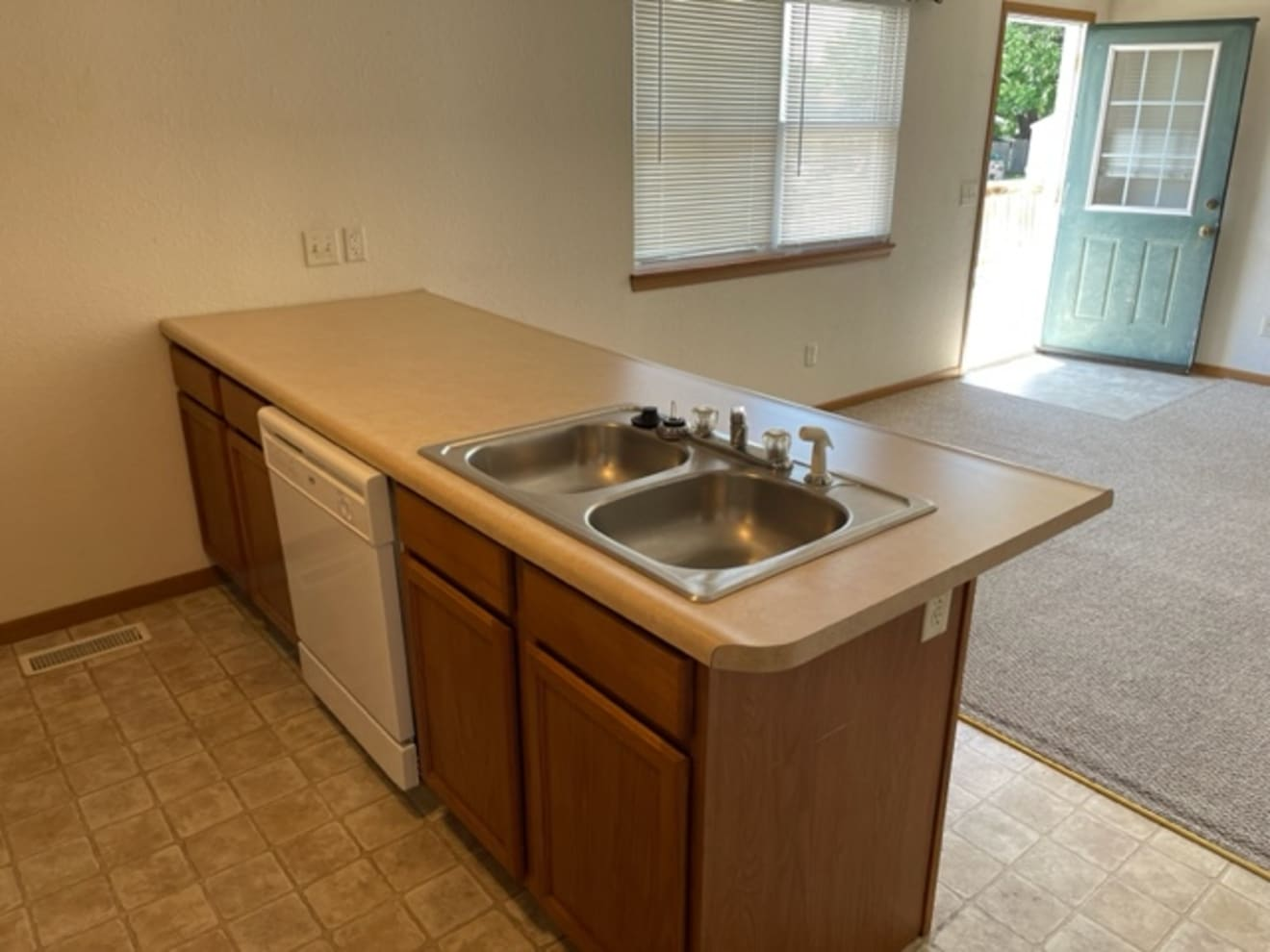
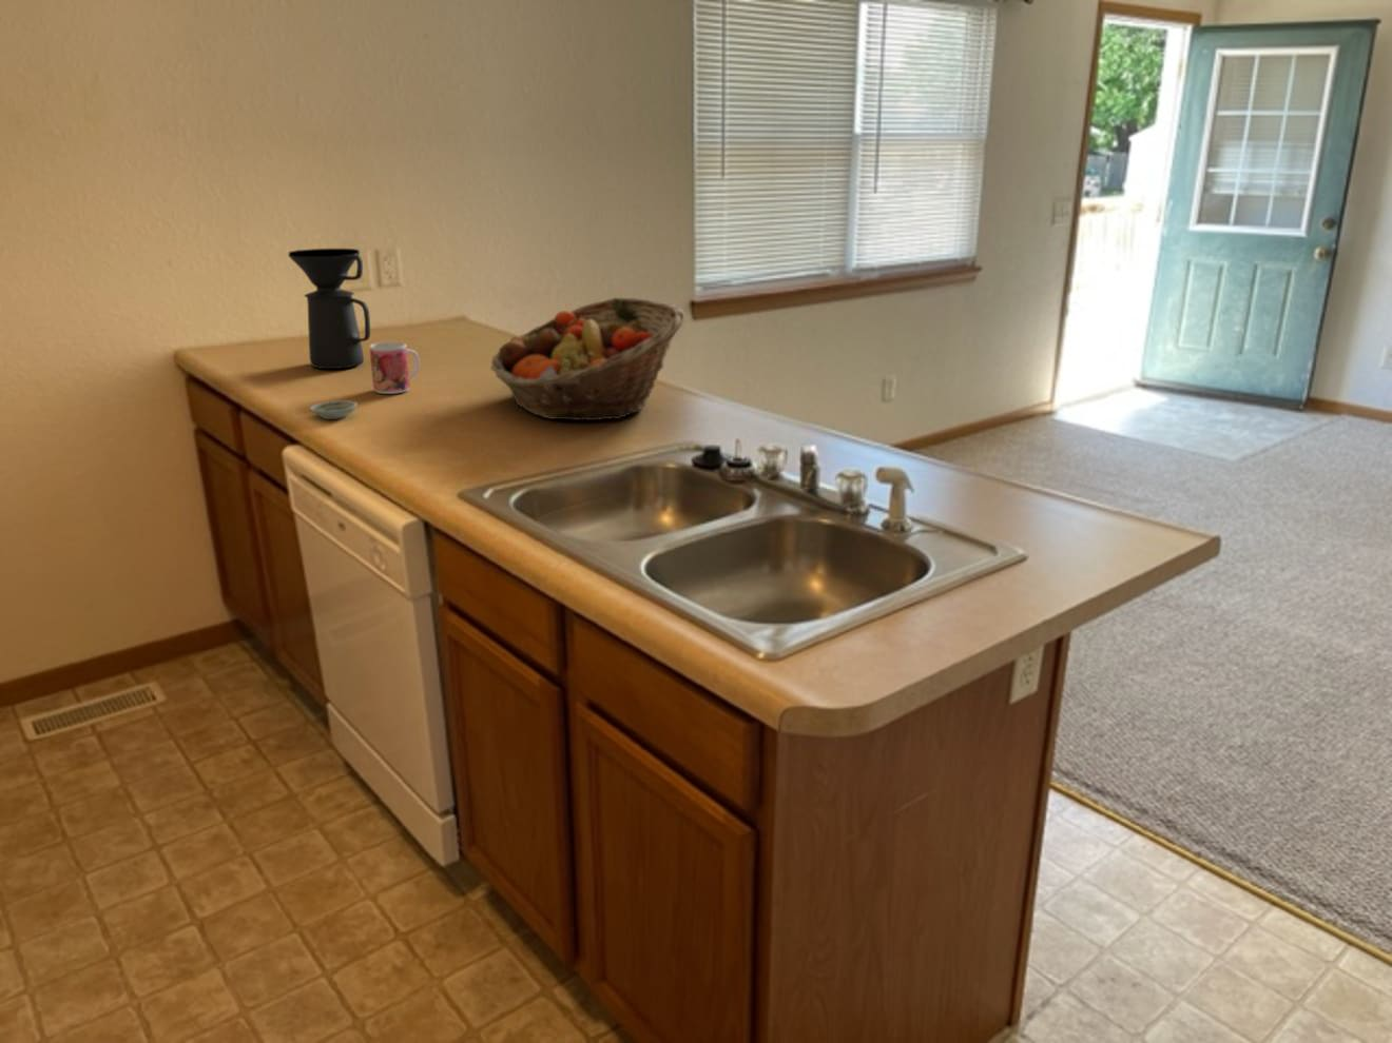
+ saucer [308,399,358,421]
+ fruit basket [489,297,686,422]
+ coffee maker [287,248,372,370]
+ mug [368,341,421,396]
